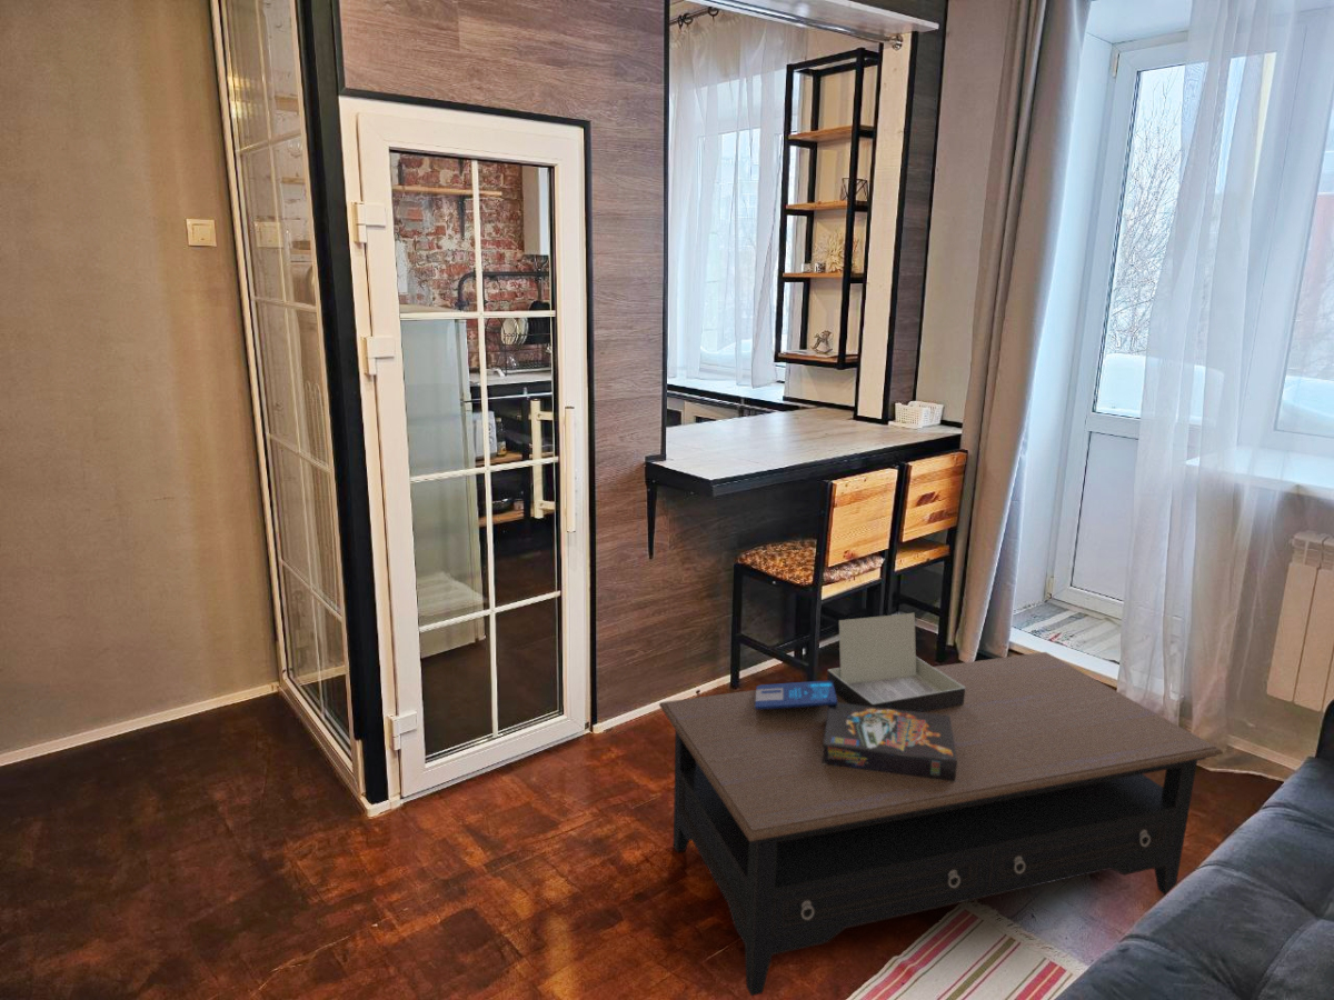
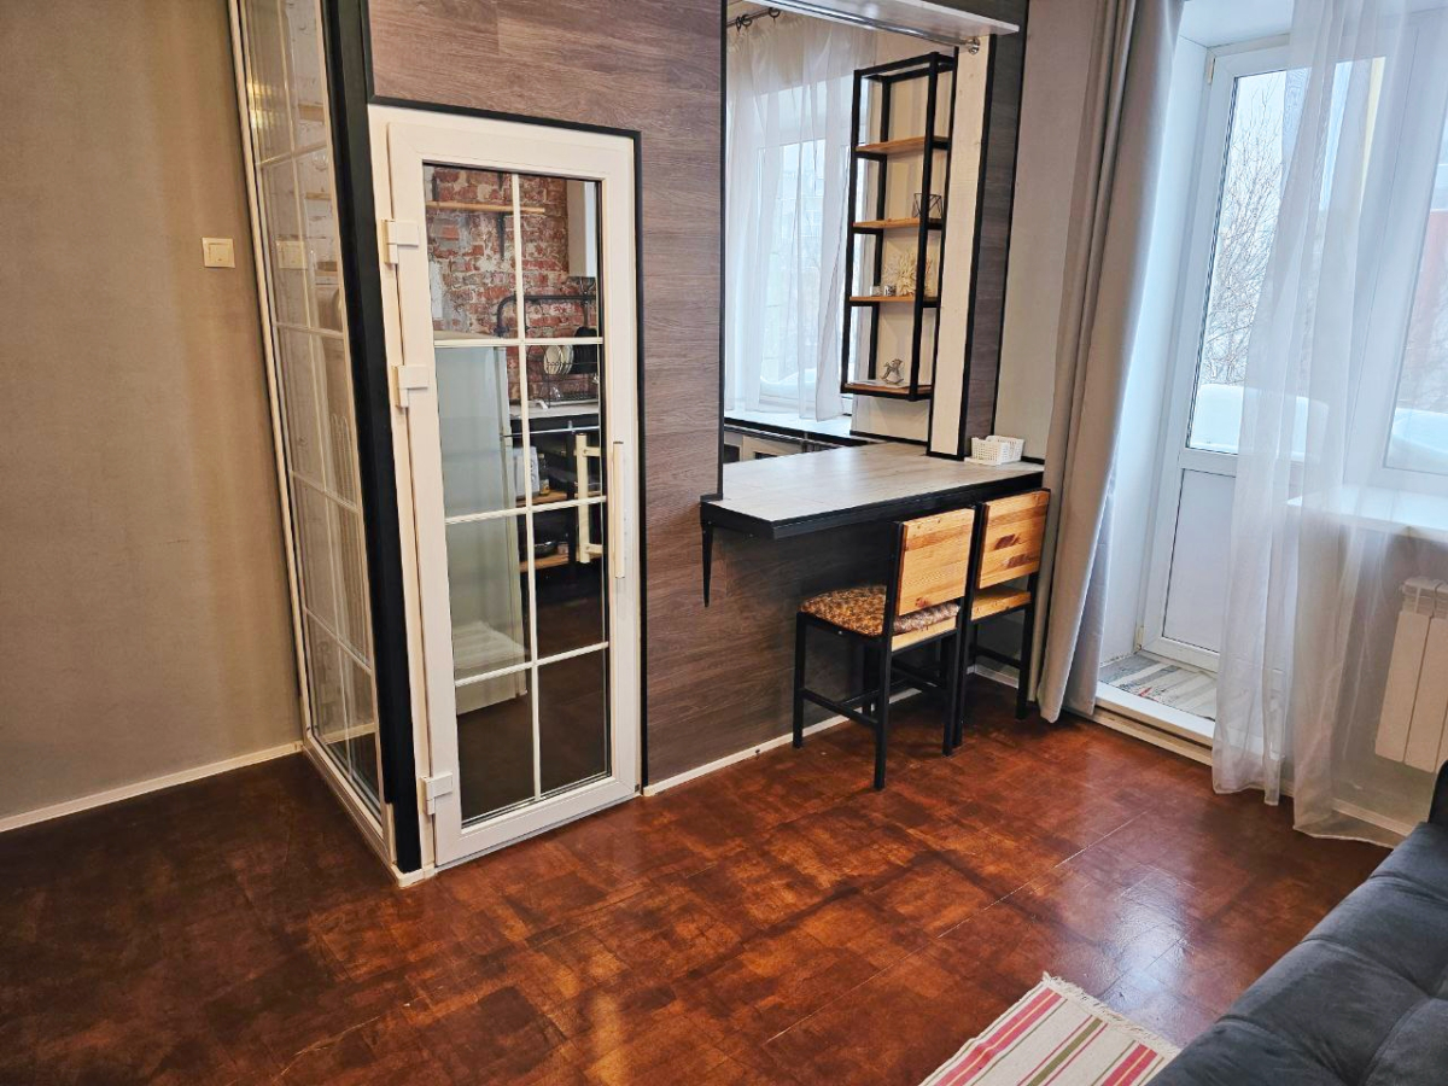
- board game [755,612,965,781]
- coffee table [658,651,1224,997]
